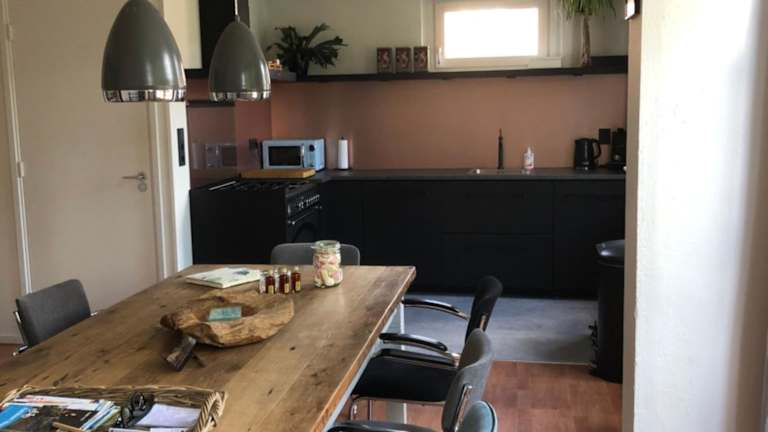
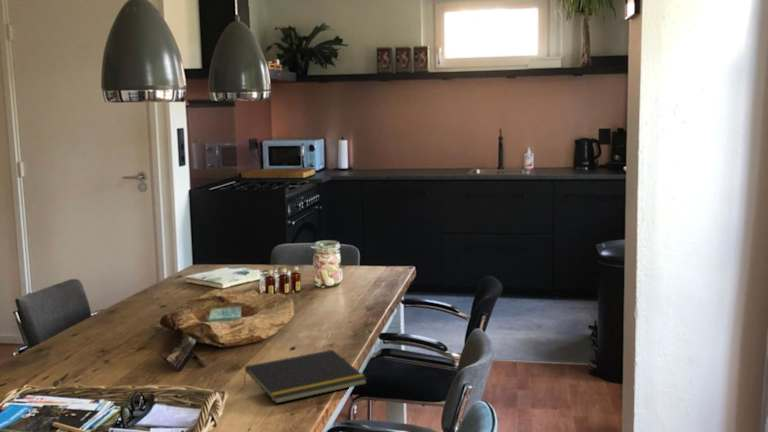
+ notepad [242,349,368,405]
